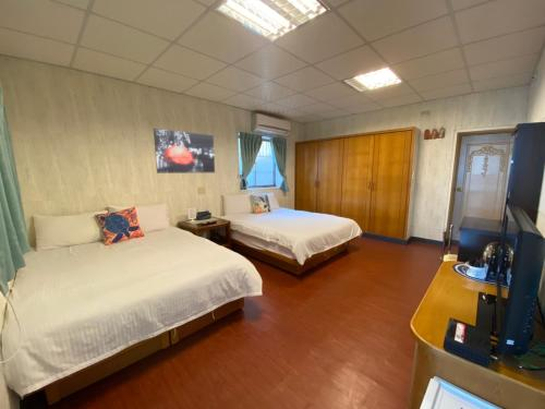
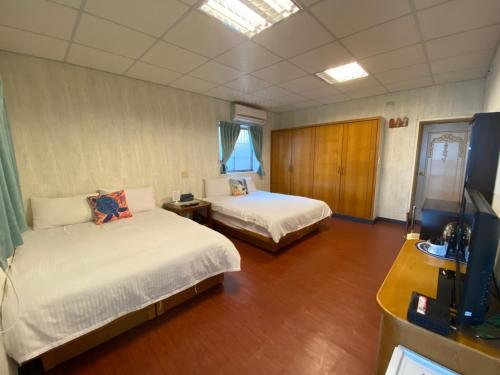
- wall art [153,128,216,175]
